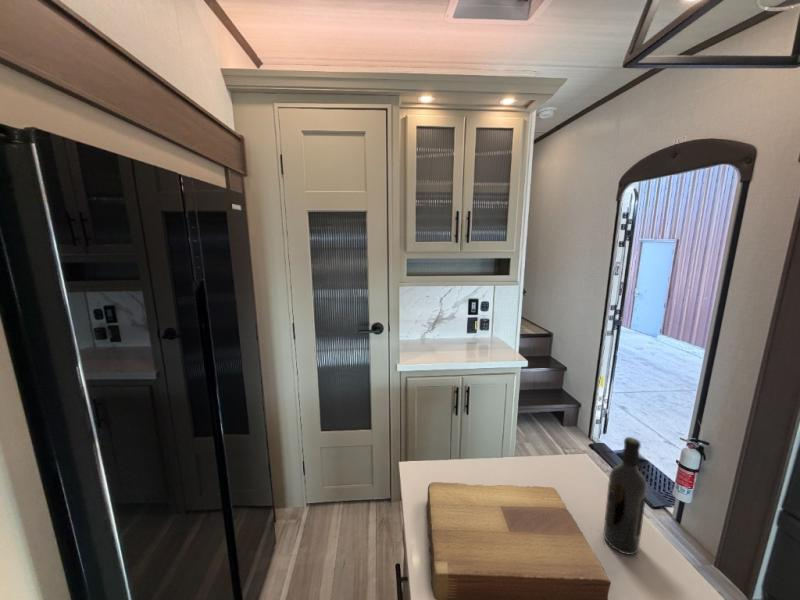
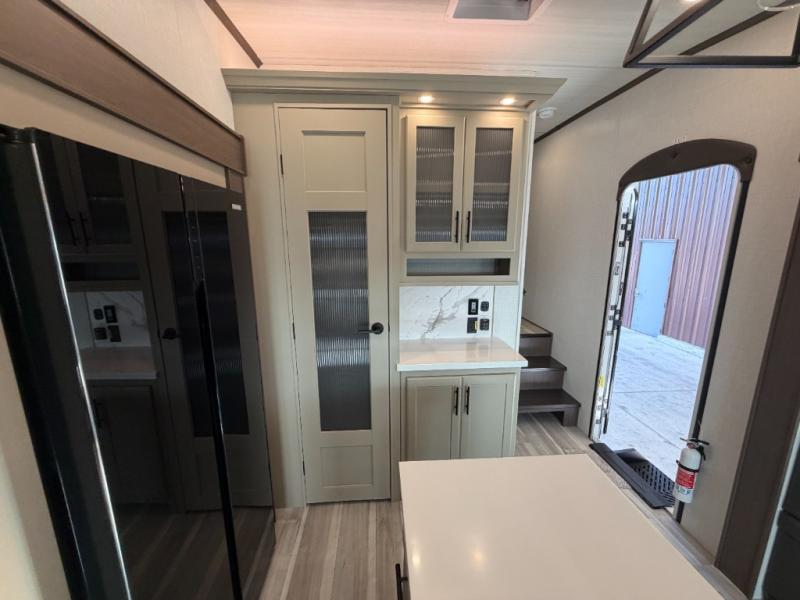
- wine bottle [602,436,648,556]
- cutting board [426,481,612,600]
